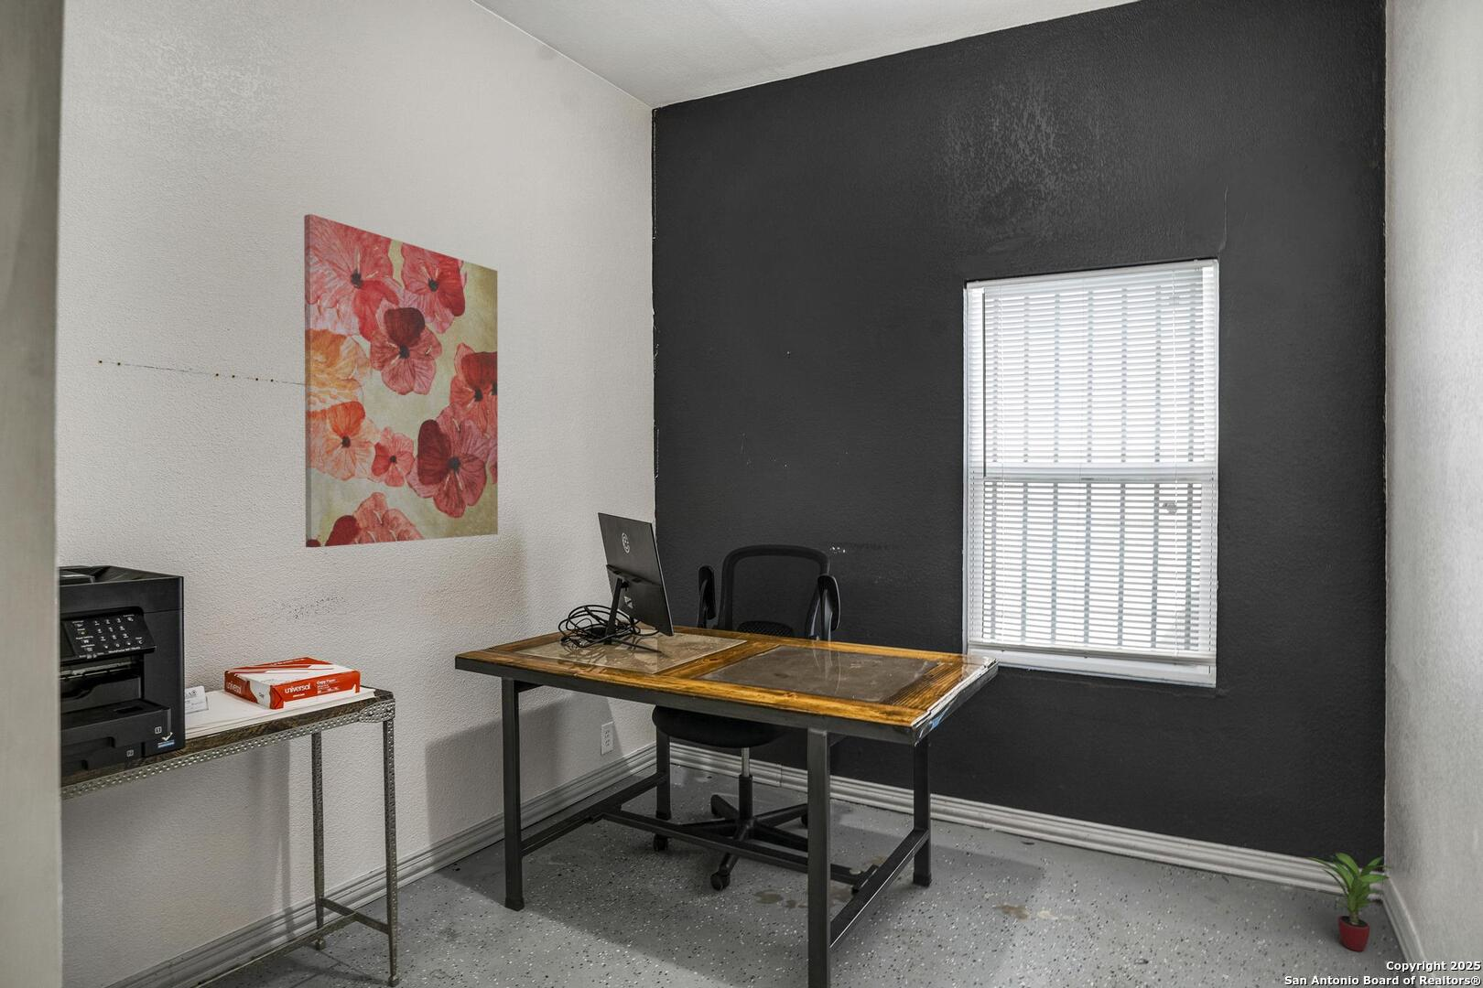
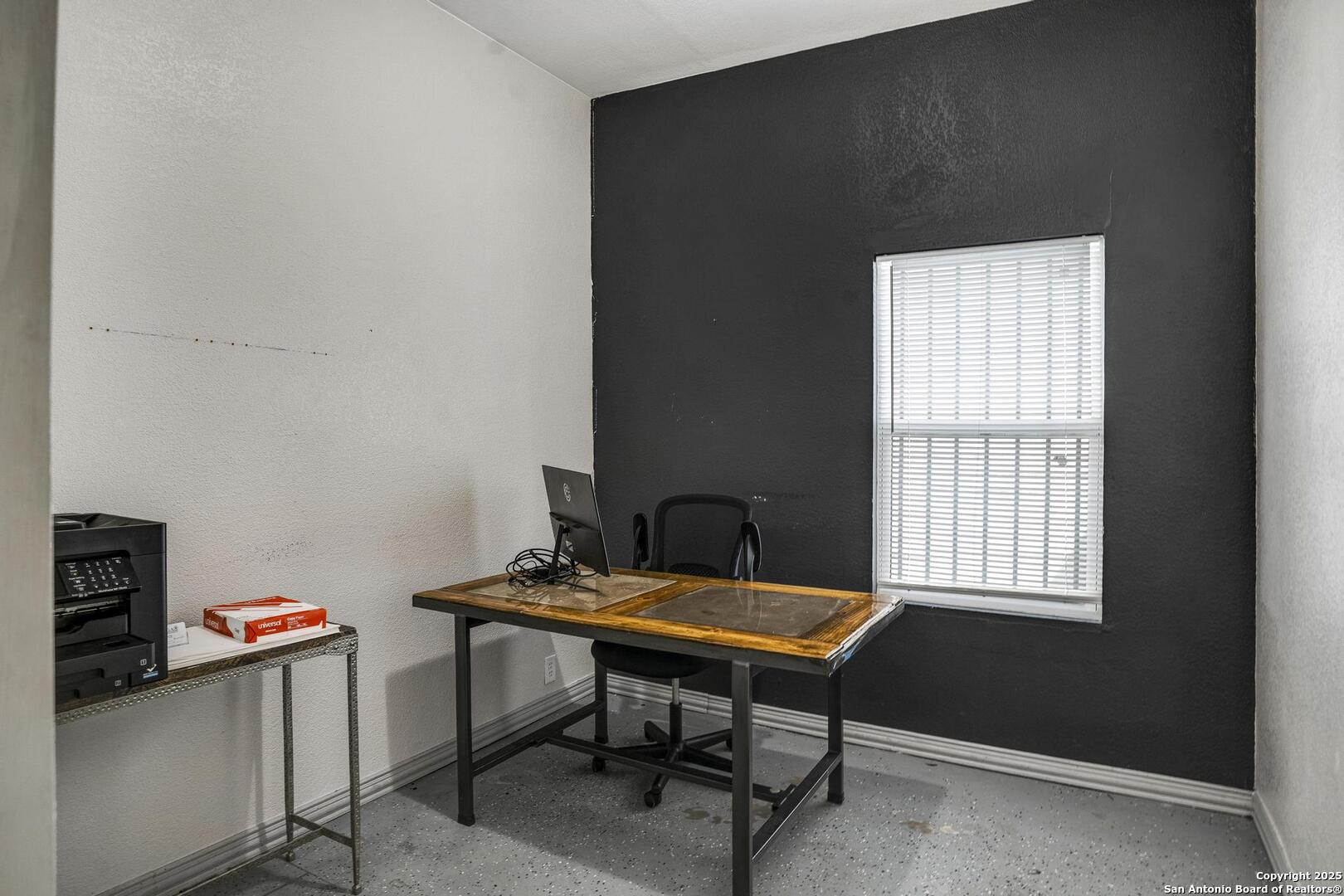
- wall art [303,213,499,548]
- potted plant [1304,851,1395,953]
